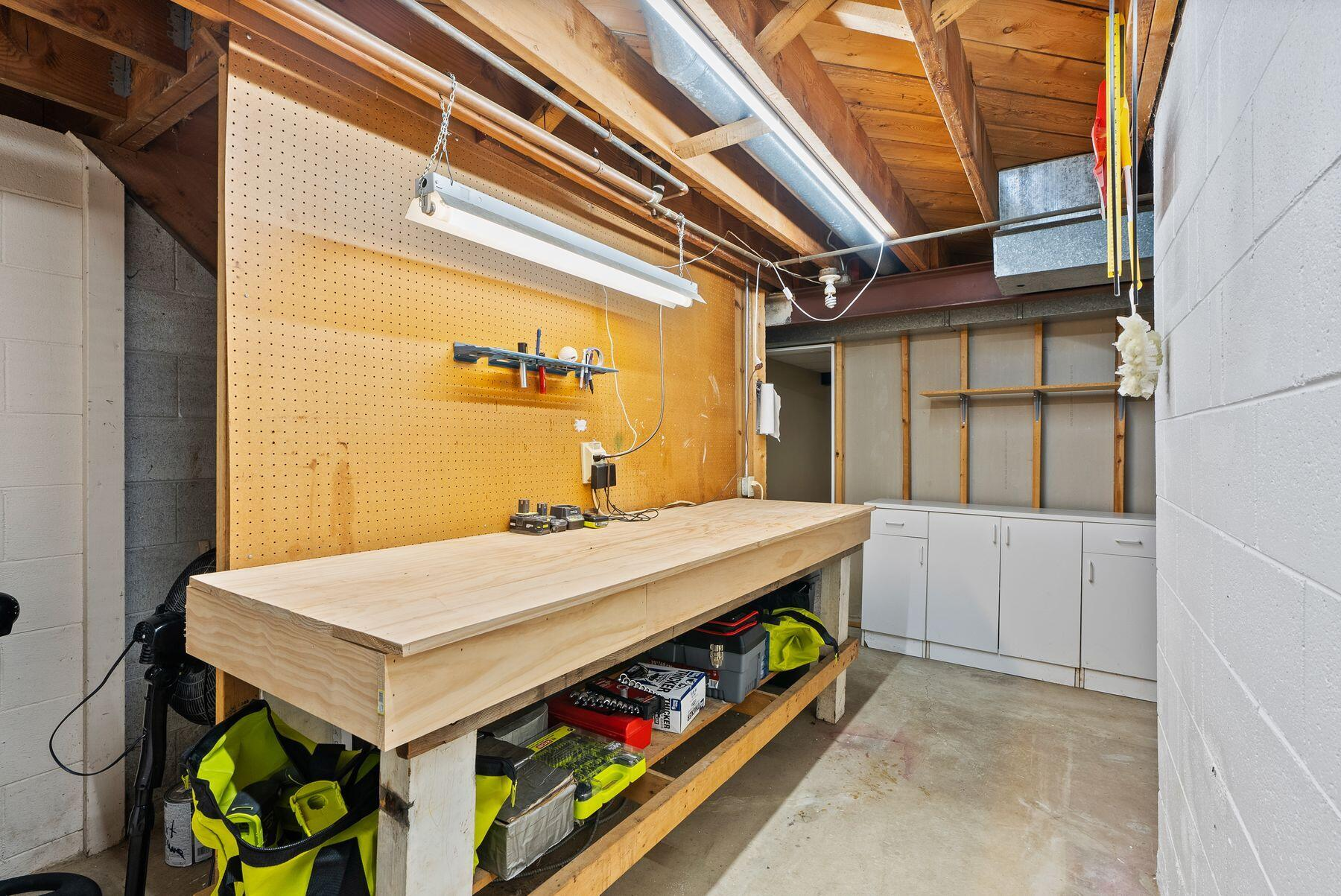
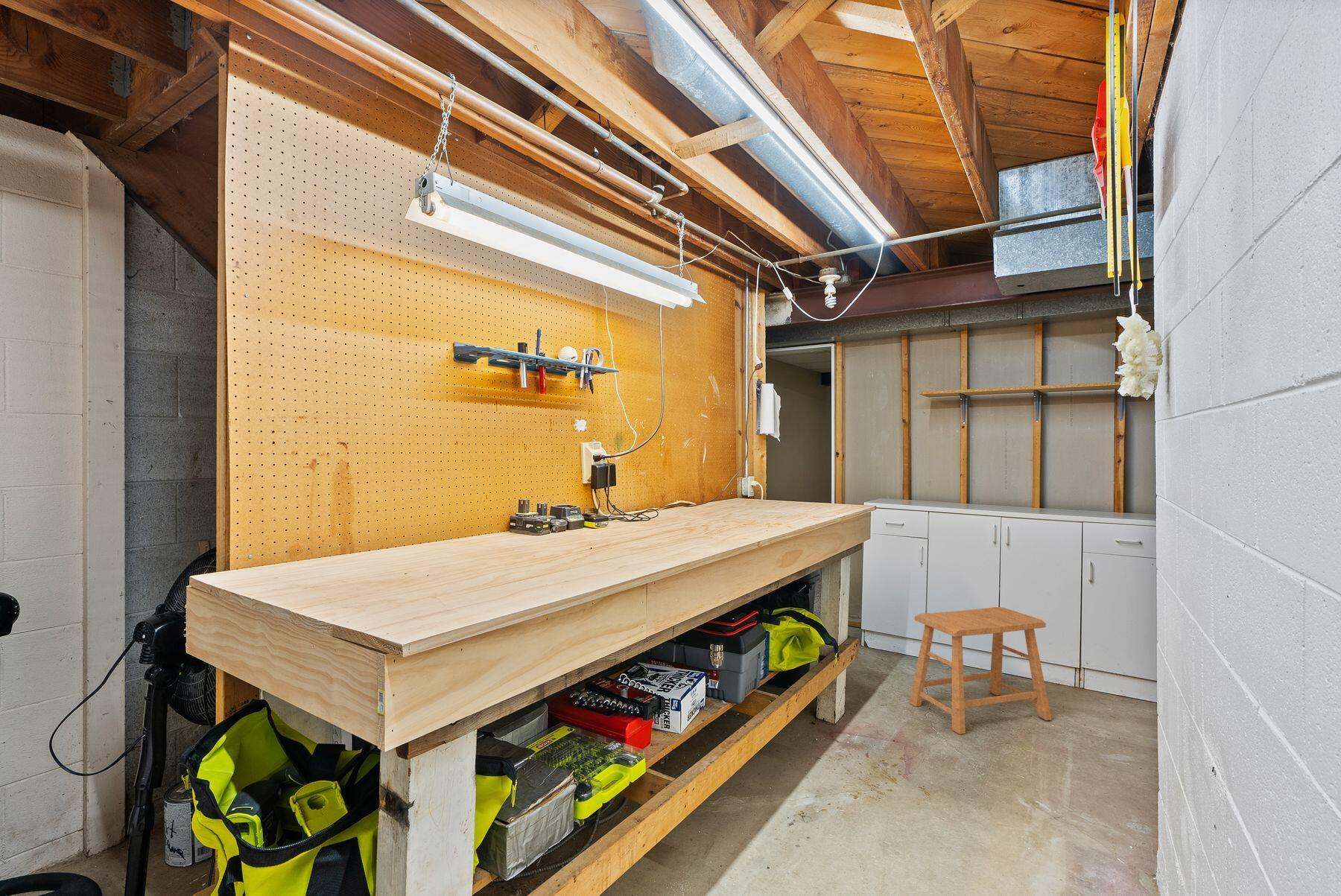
+ stool [908,606,1052,735]
